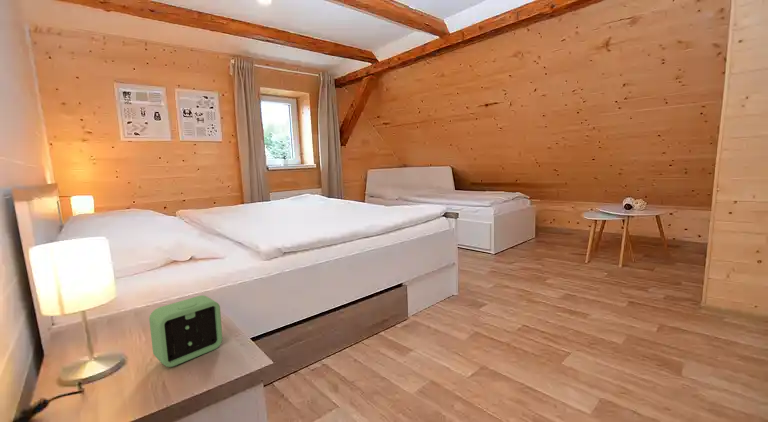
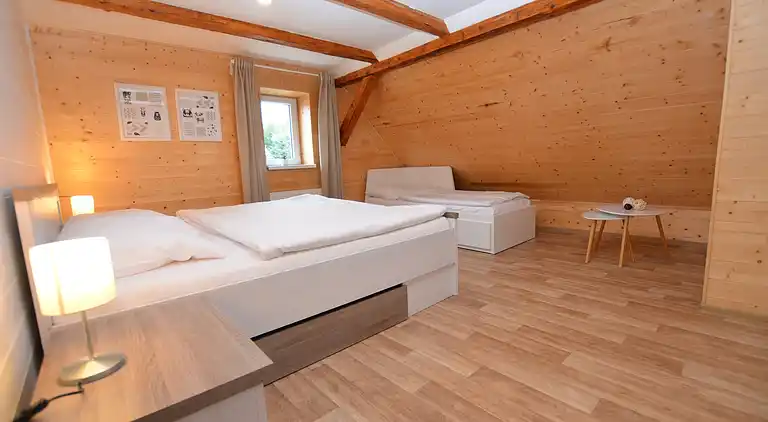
- alarm clock [148,294,223,368]
